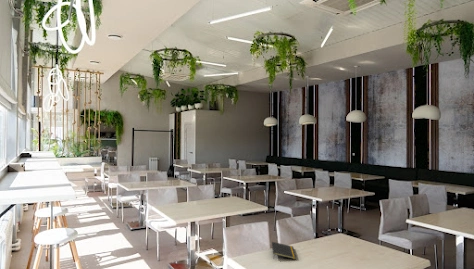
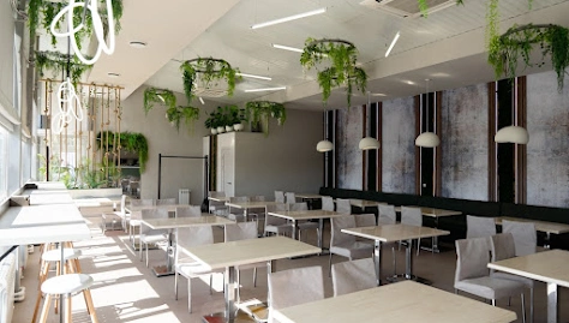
- notepad [271,241,297,260]
